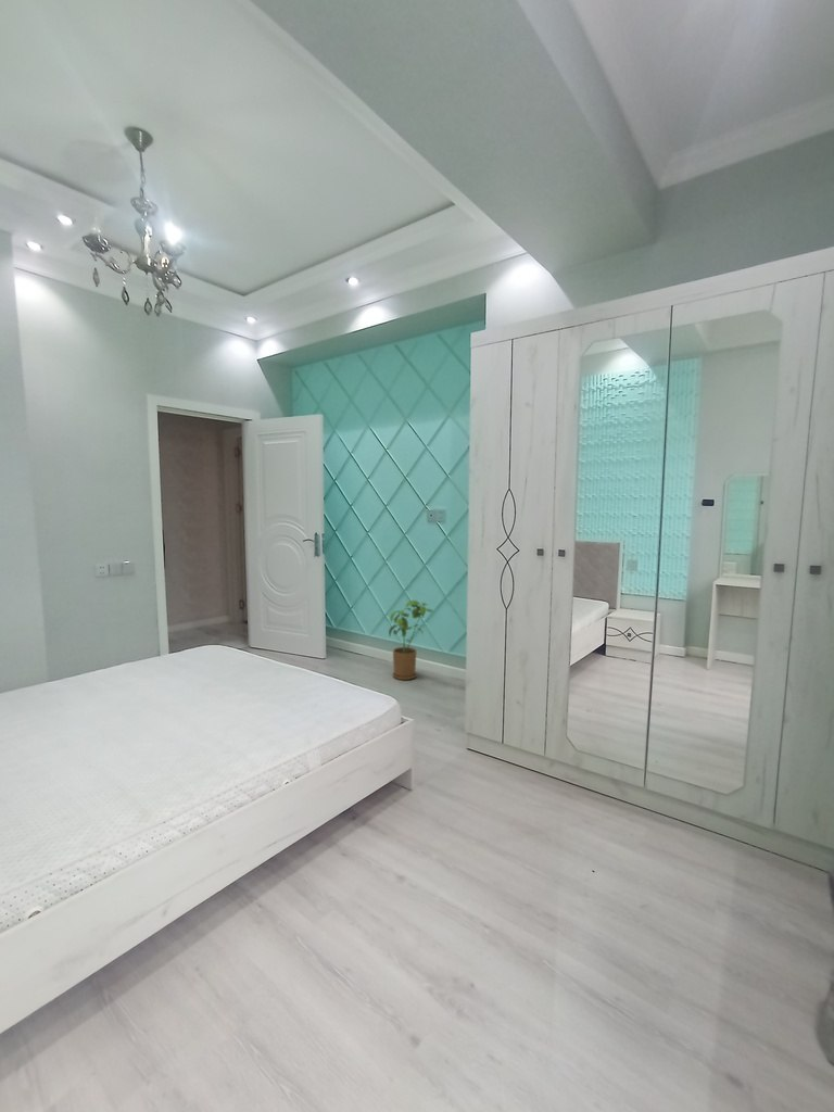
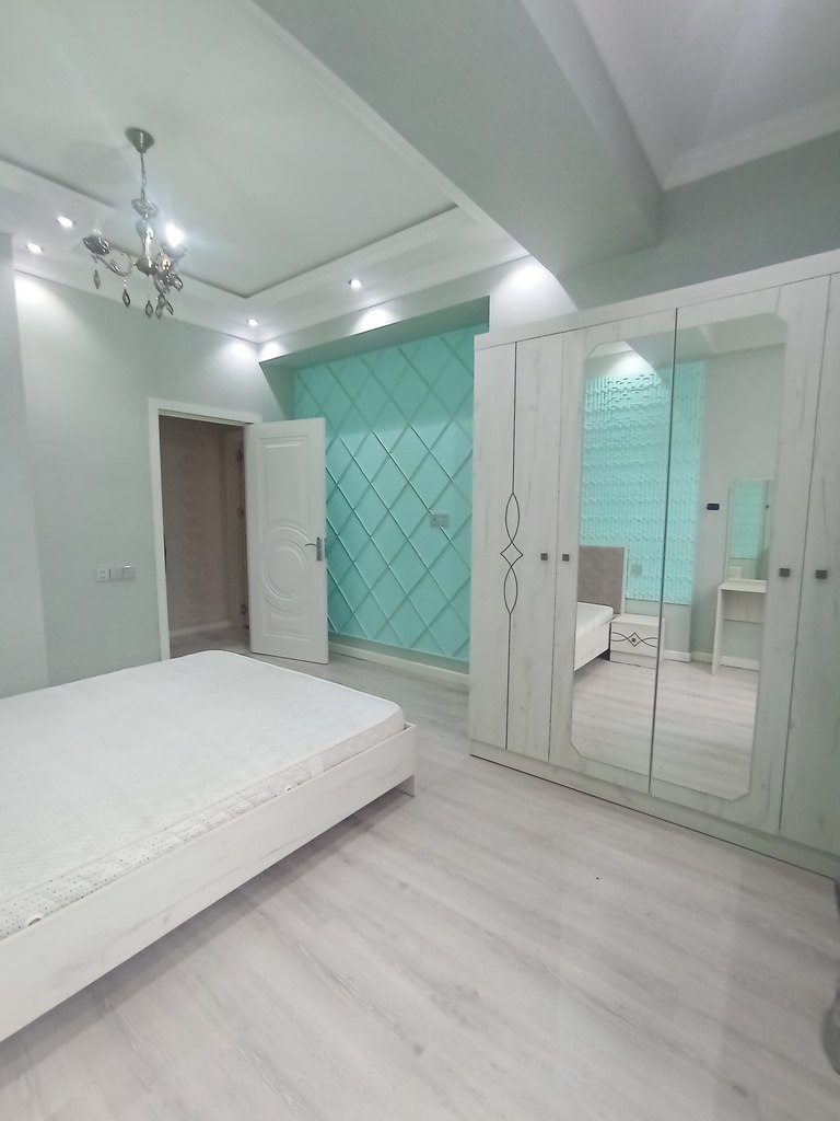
- house plant [388,599,434,681]
